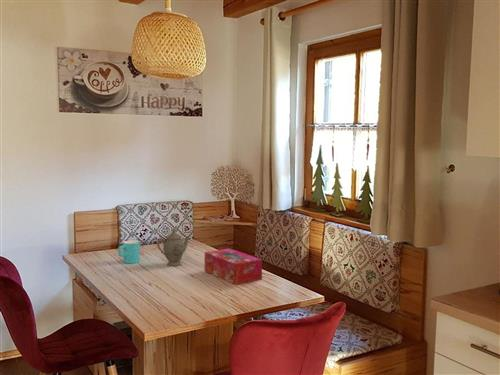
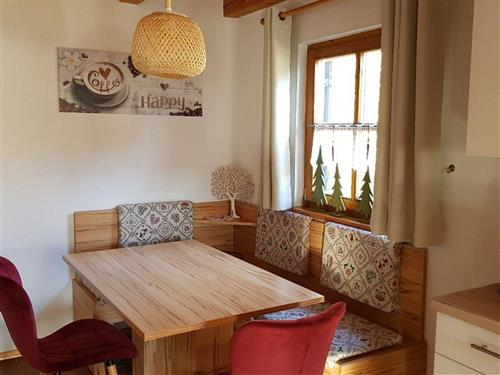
- tissue box [204,247,263,286]
- chinaware [156,227,192,267]
- cup [117,239,140,264]
